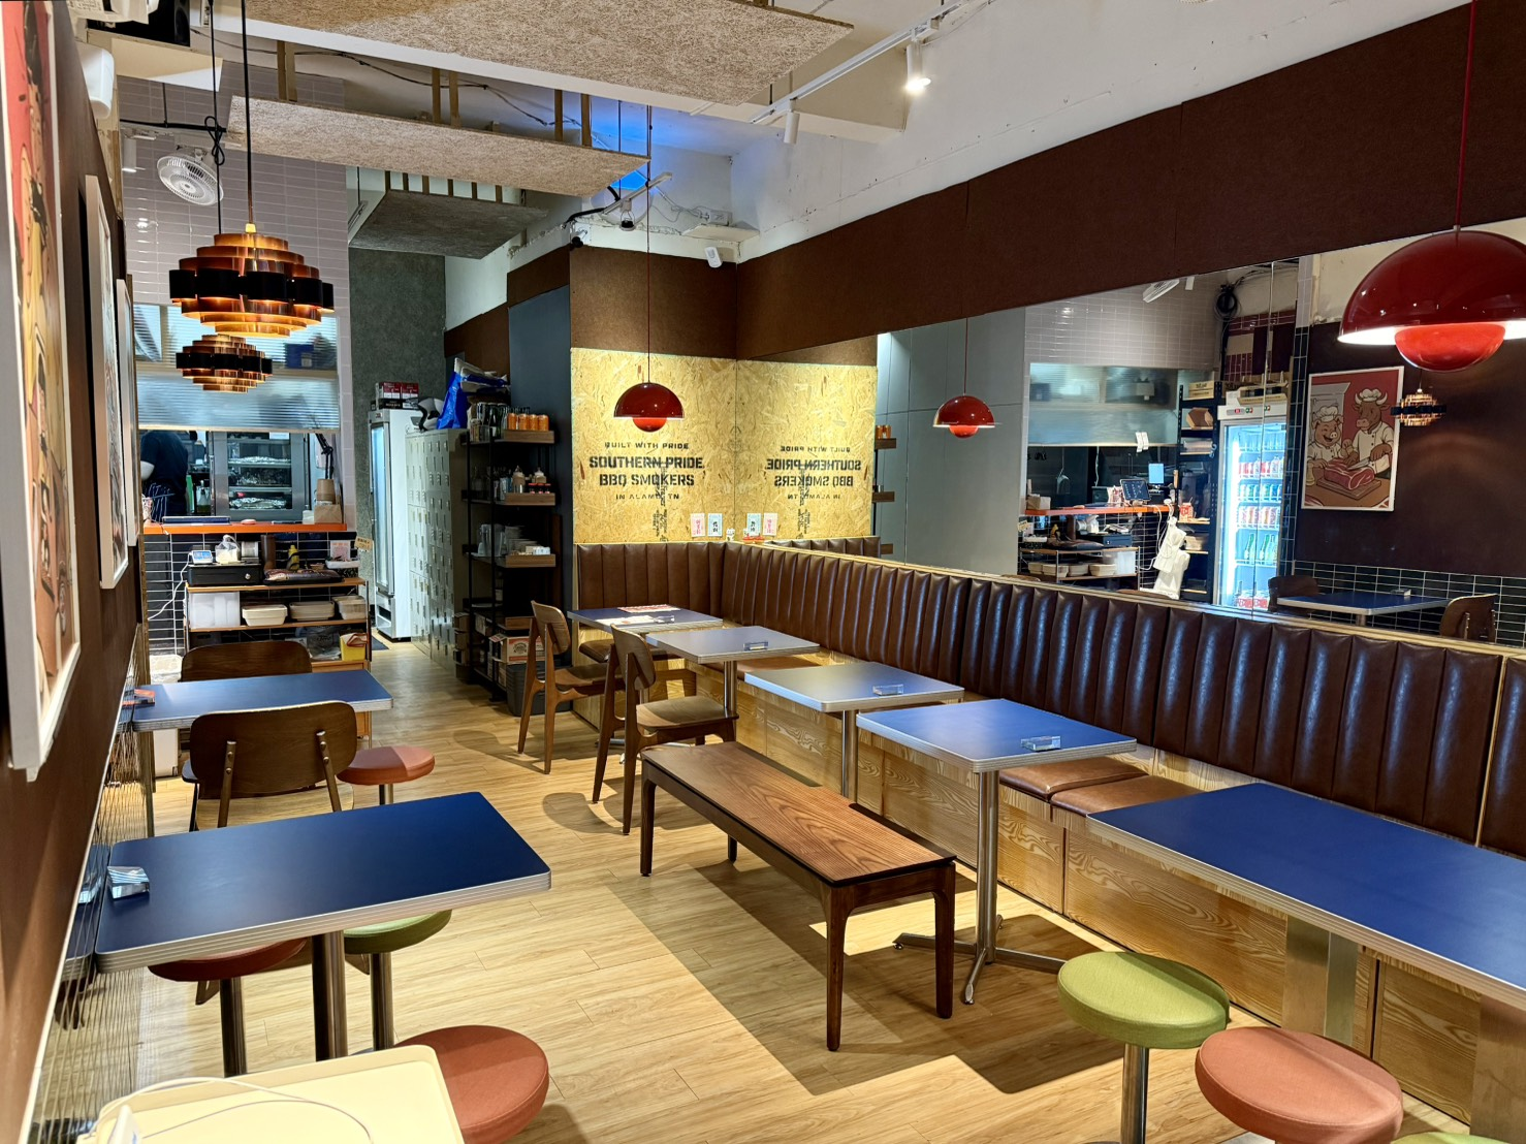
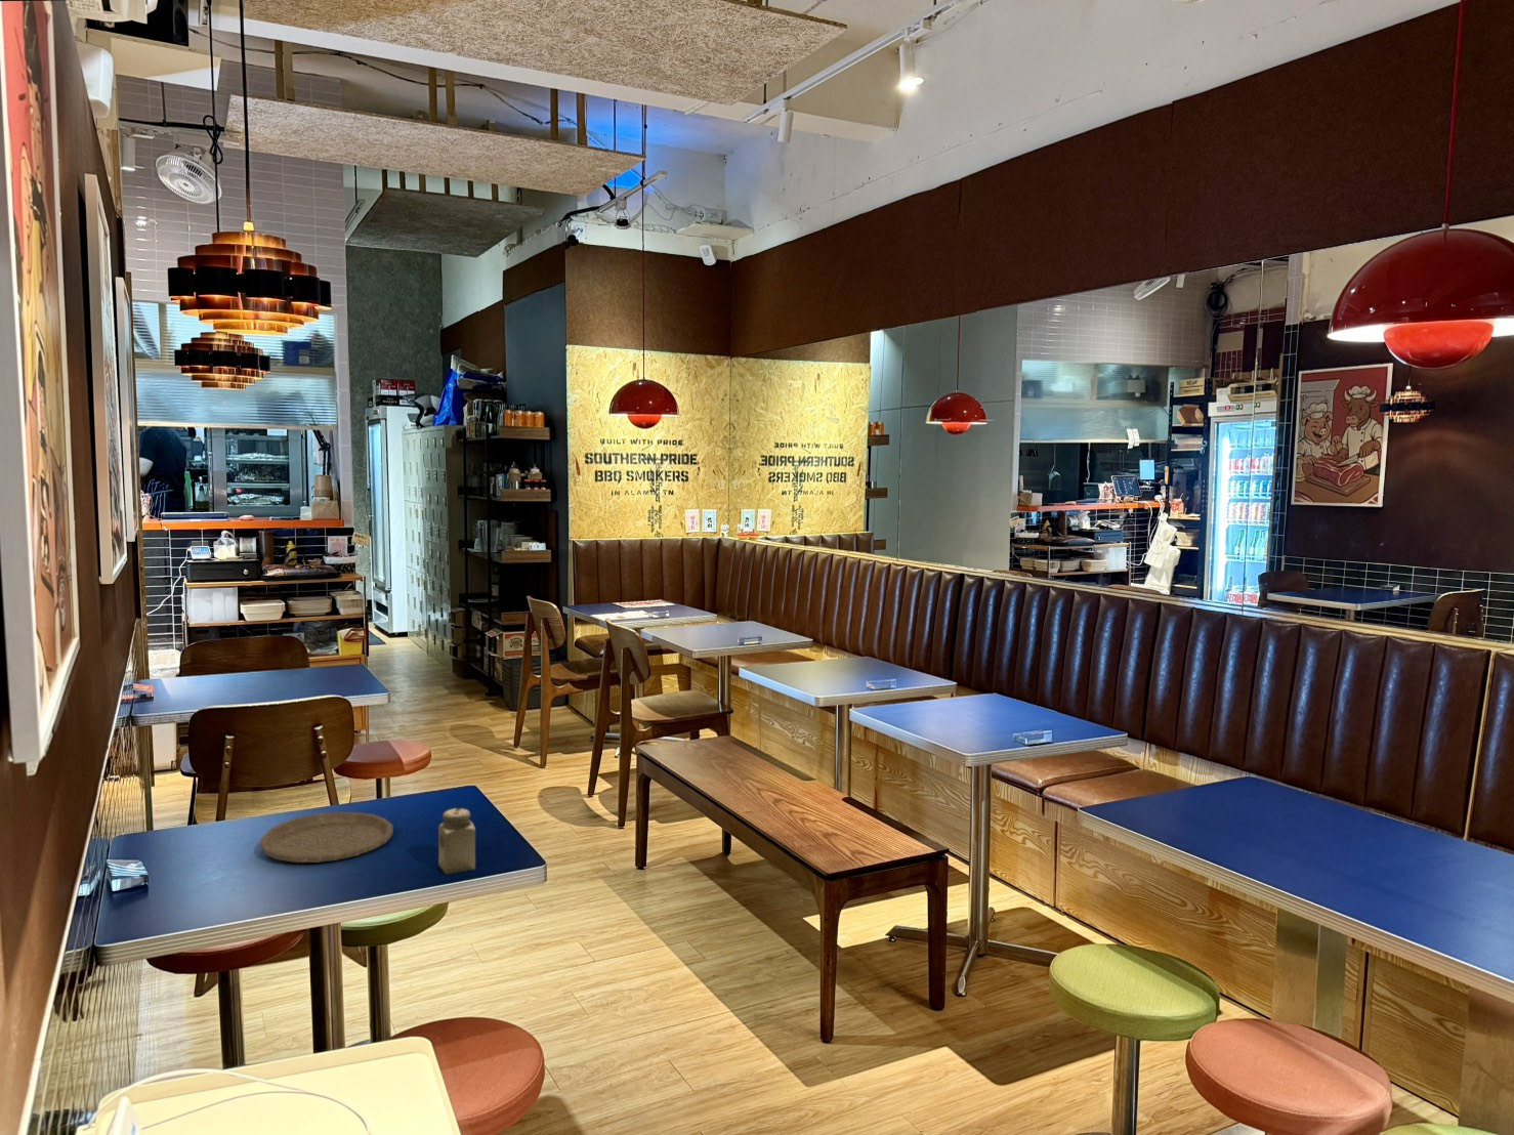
+ salt shaker [438,807,477,876]
+ plate [259,811,393,863]
